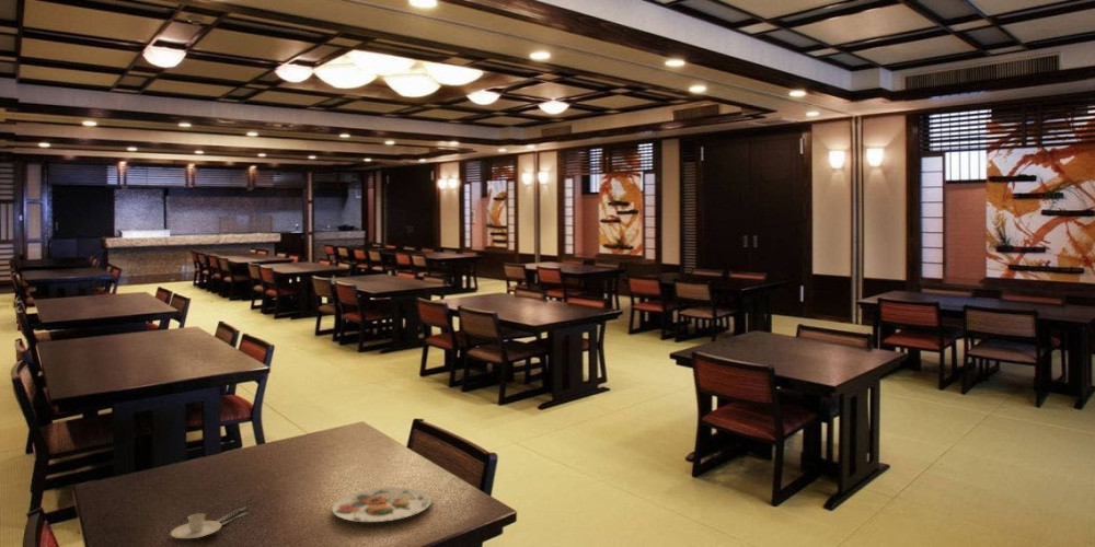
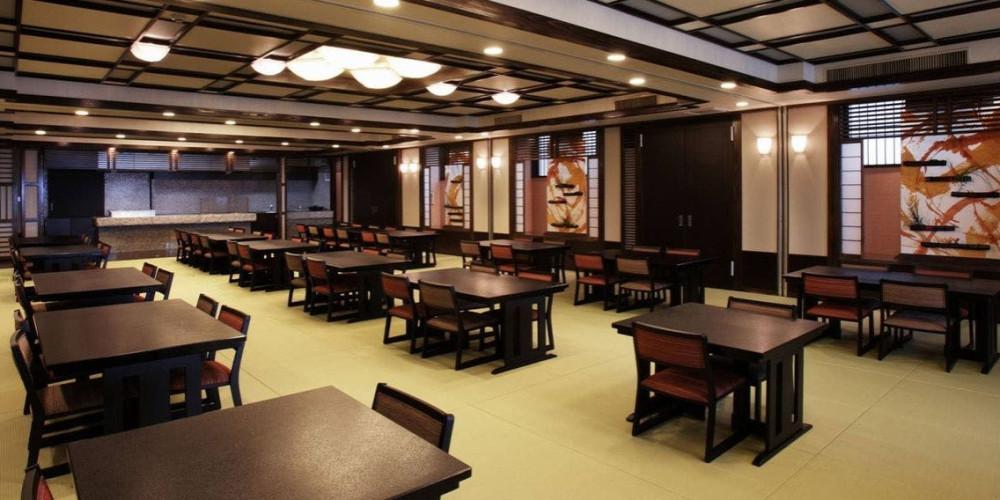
- plate [331,487,433,523]
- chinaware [170,505,247,539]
